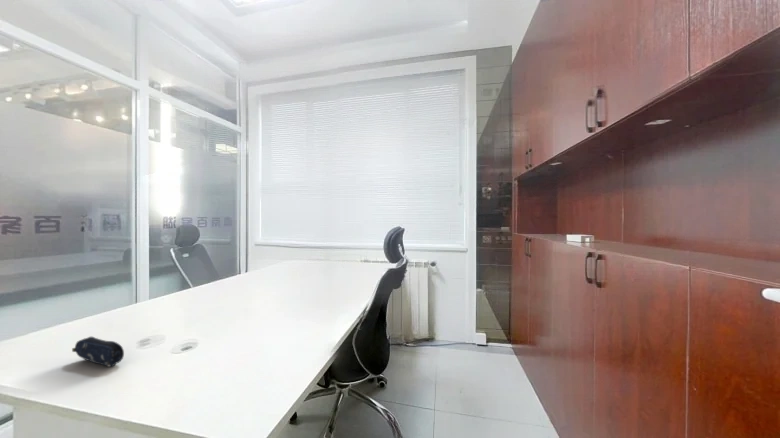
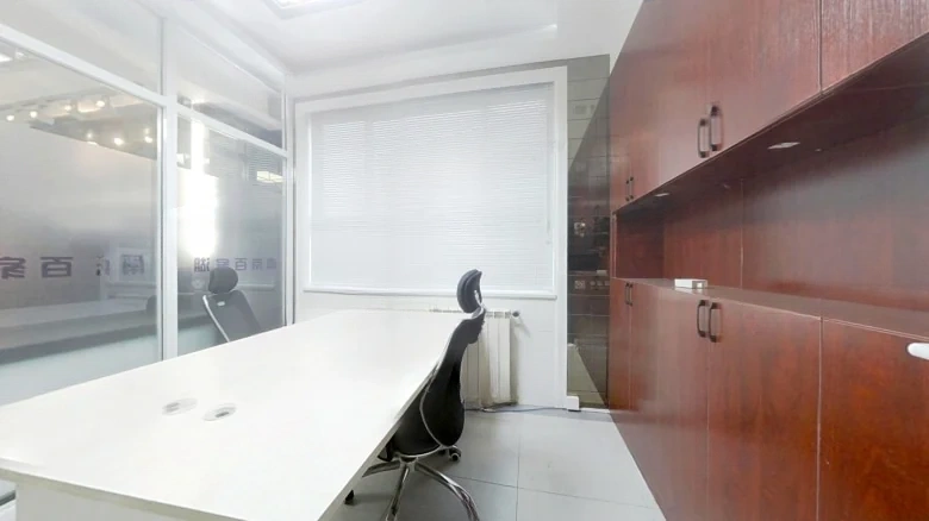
- pencil case [71,336,125,368]
